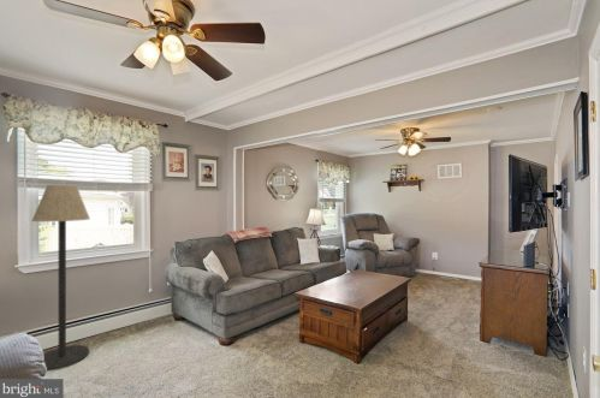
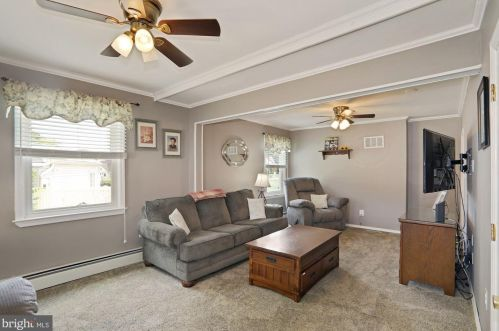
- floor lamp [31,184,91,372]
